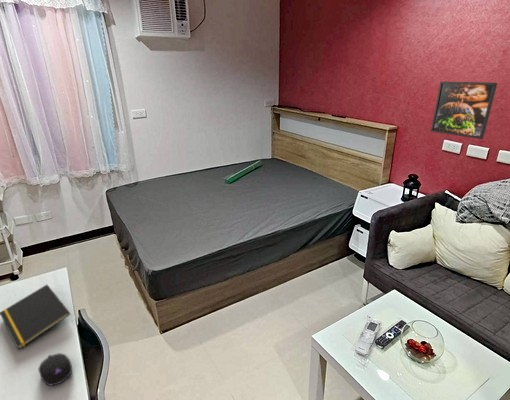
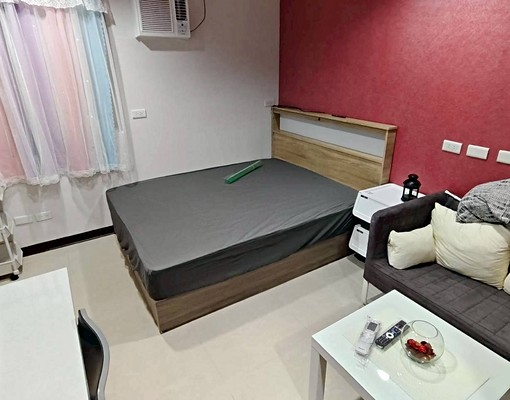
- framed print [430,81,498,140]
- computer mouse [38,352,73,387]
- notepad [0,284,71,350]
